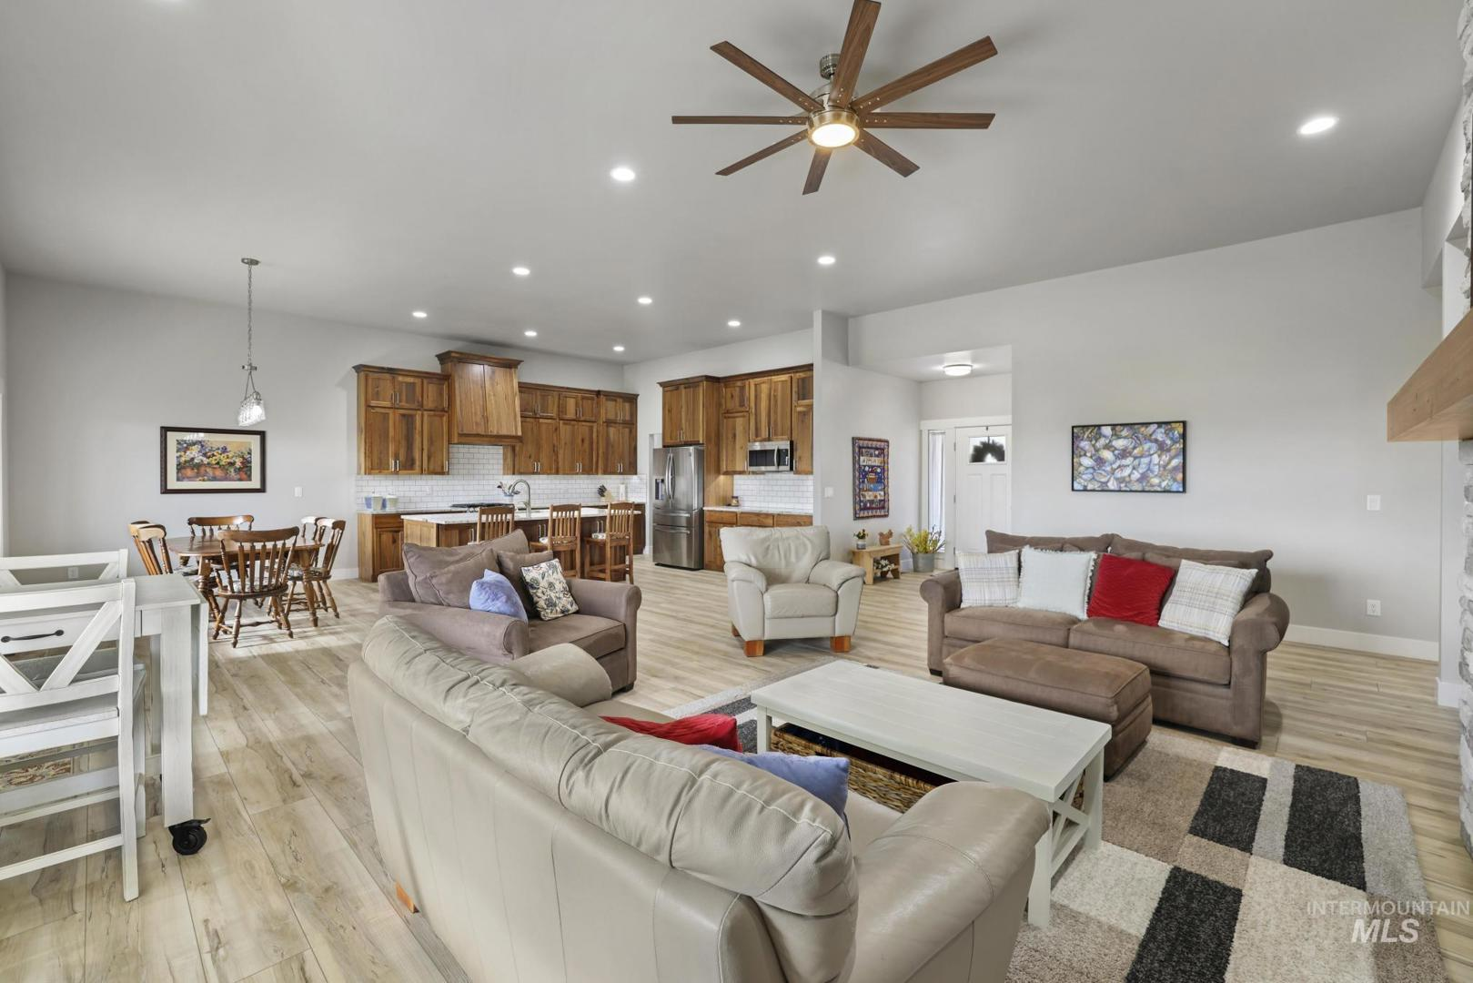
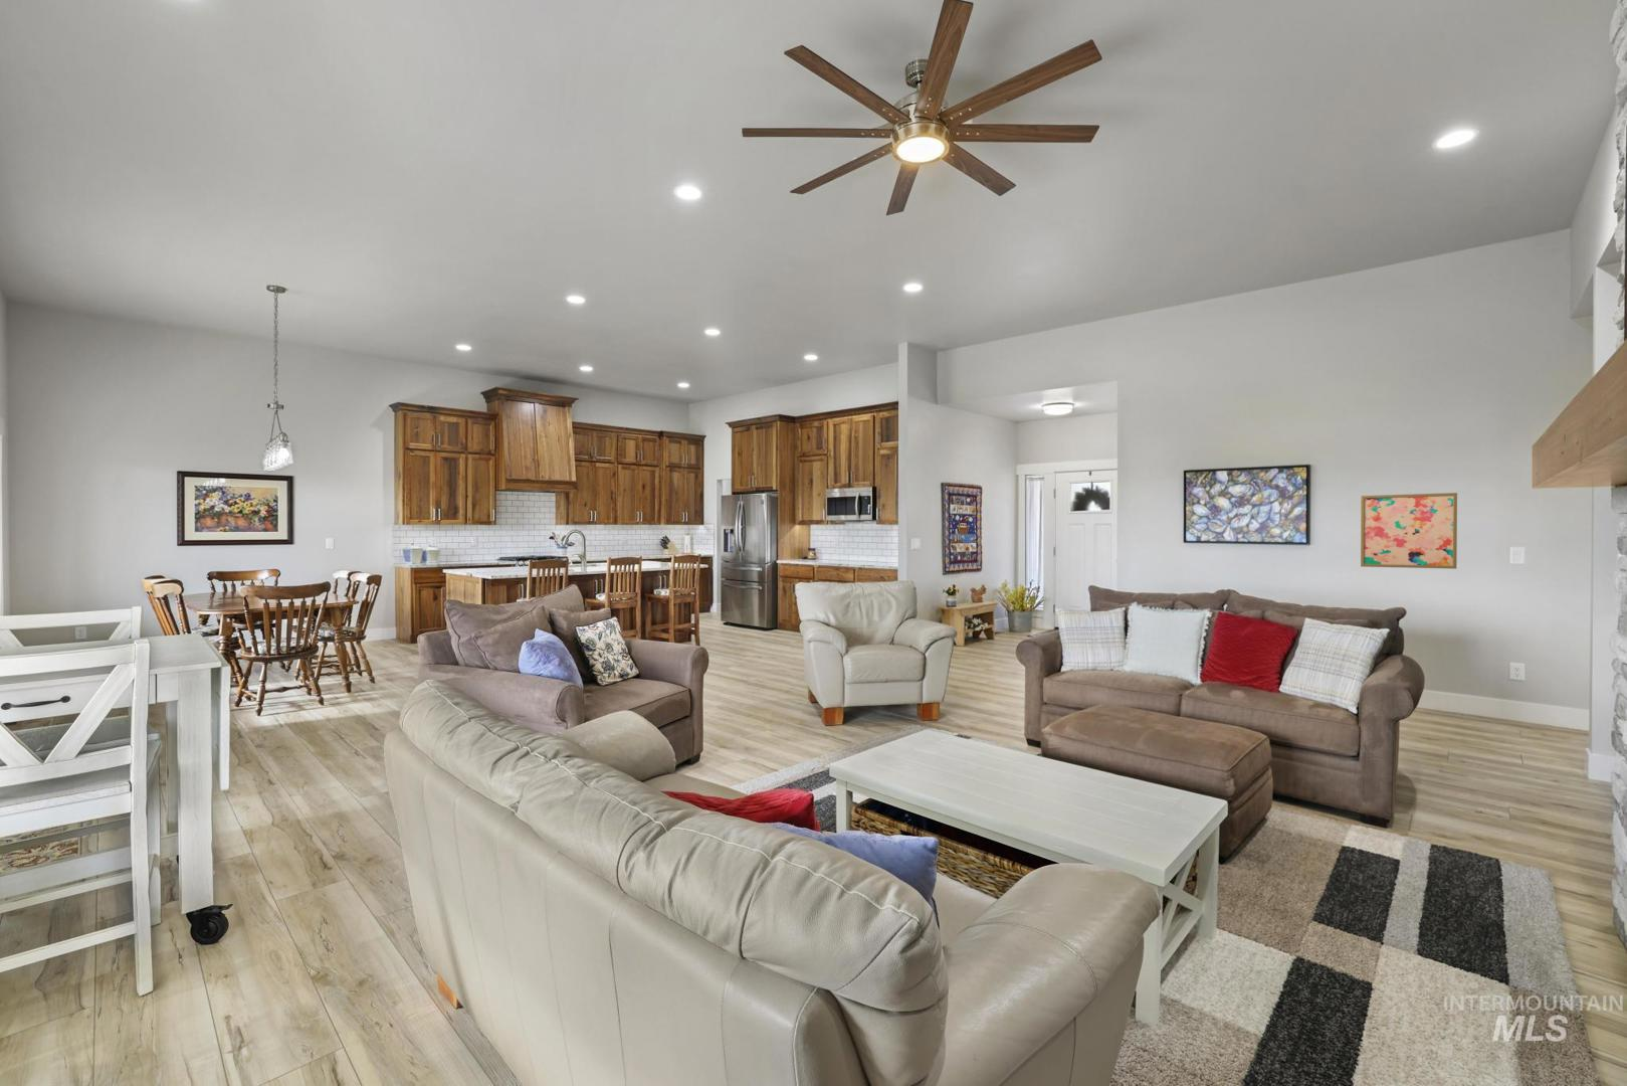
+ wall art [1359,492,1459,570]
